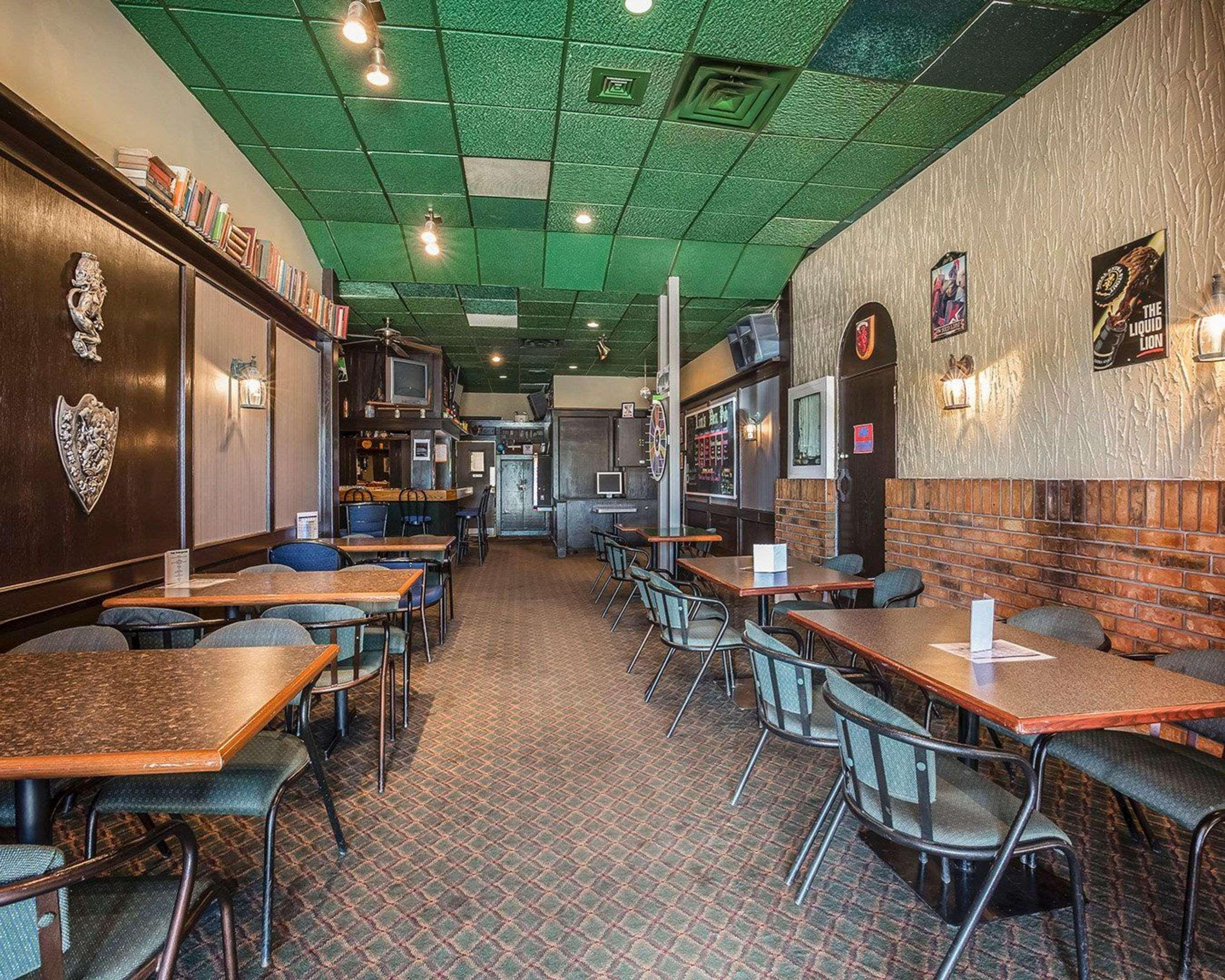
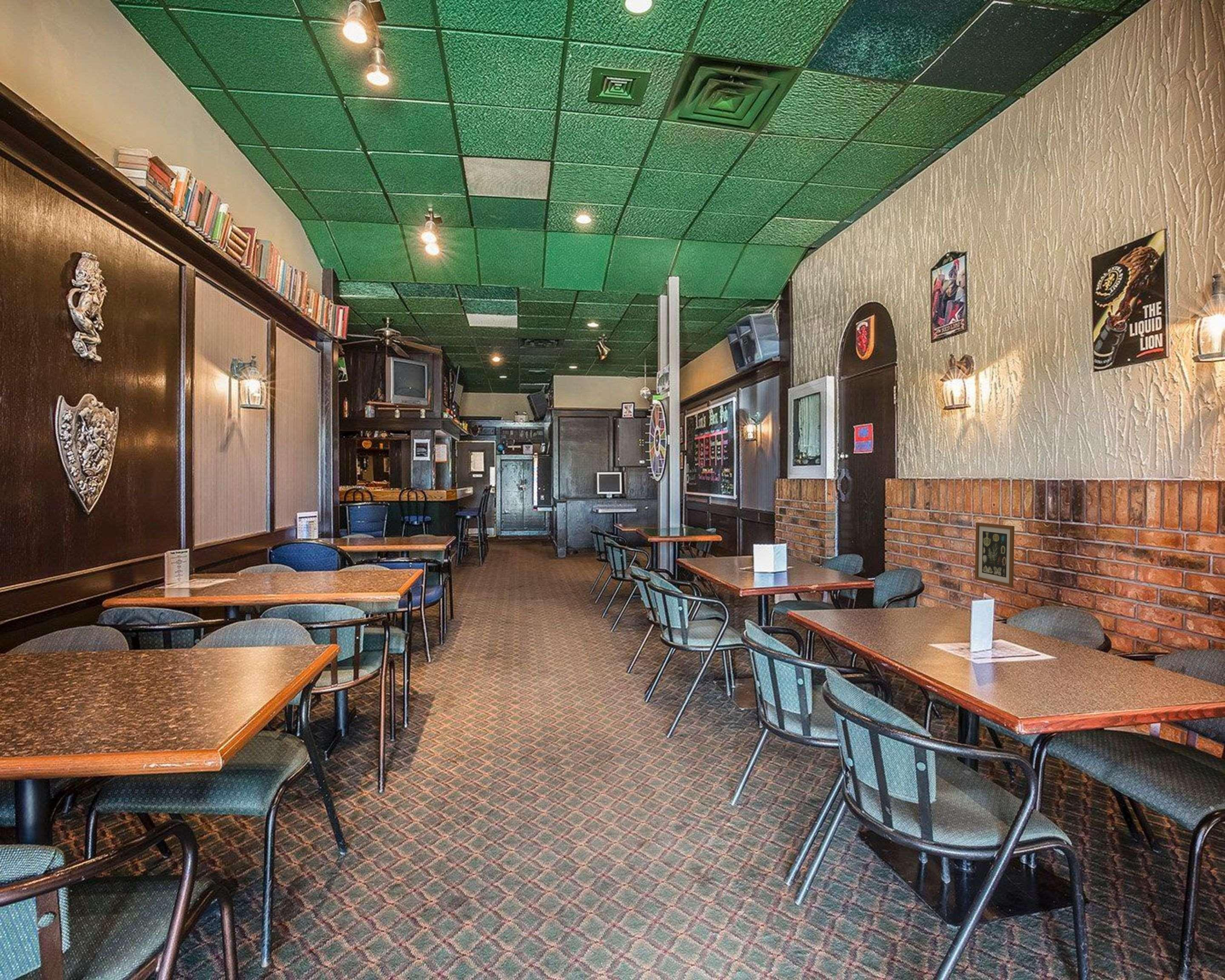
+ wall art [974,522,1015,588]
